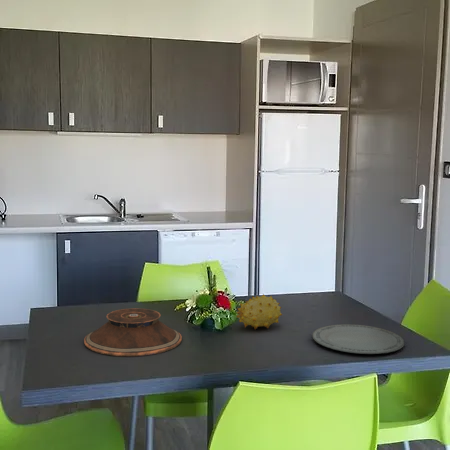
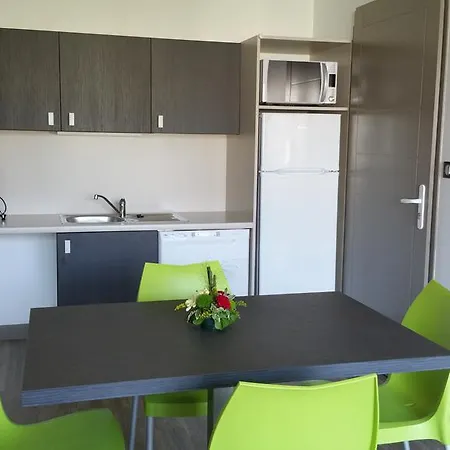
- plate [83,307,183,358]
- plate [311,323,405,355]
- fruit [235,293,283,330]
